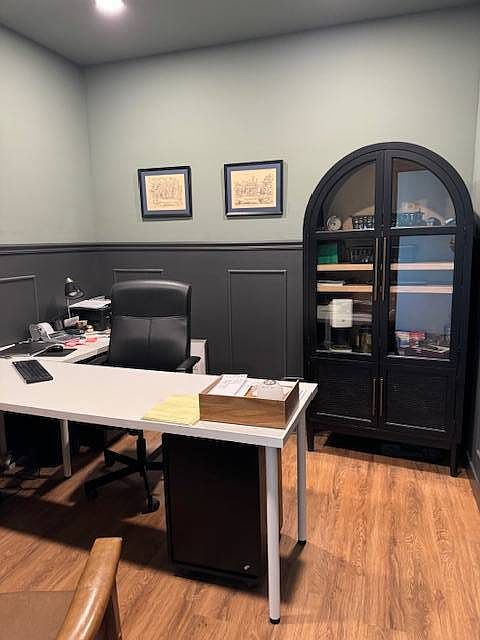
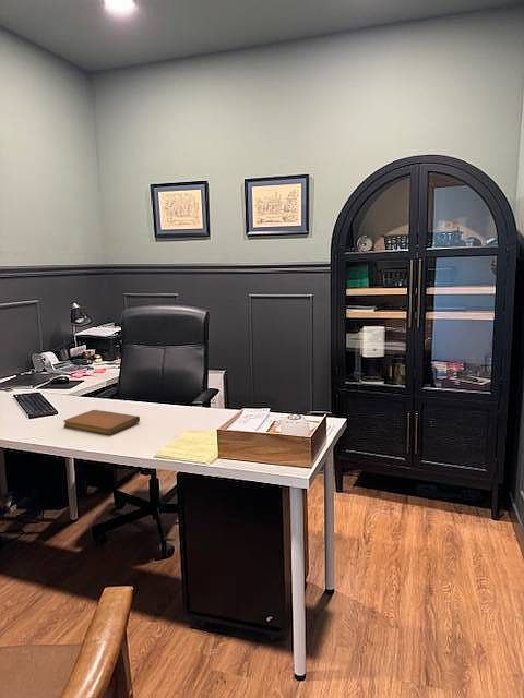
+ notebook [62,409,141,436]
